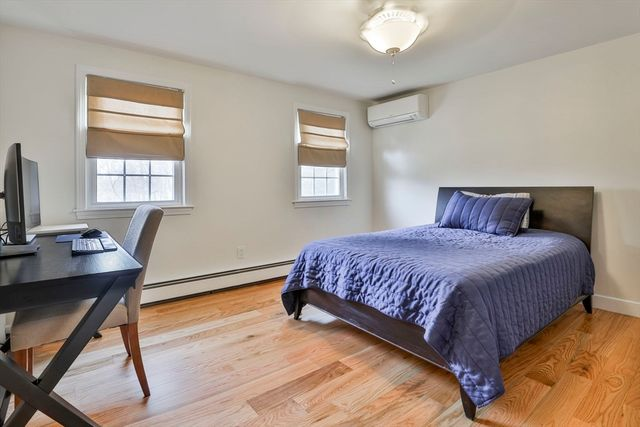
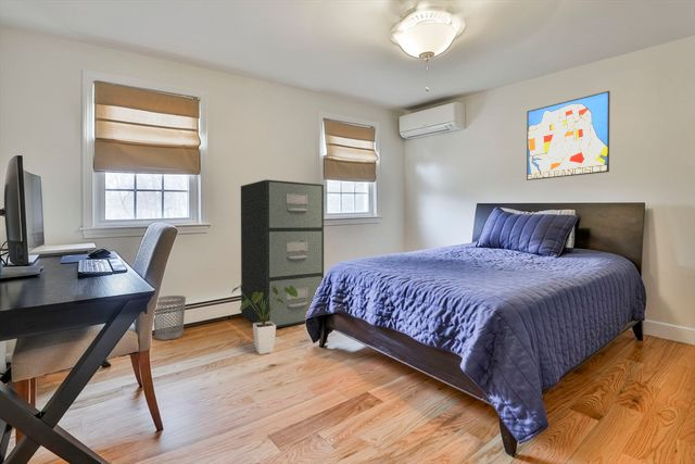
+ wastebasket [153,294,187,341]
+ house plant [230,284,299,355]
+ filing cabinet [240,178,325,329]
+ wall art [526,90,611,181]
